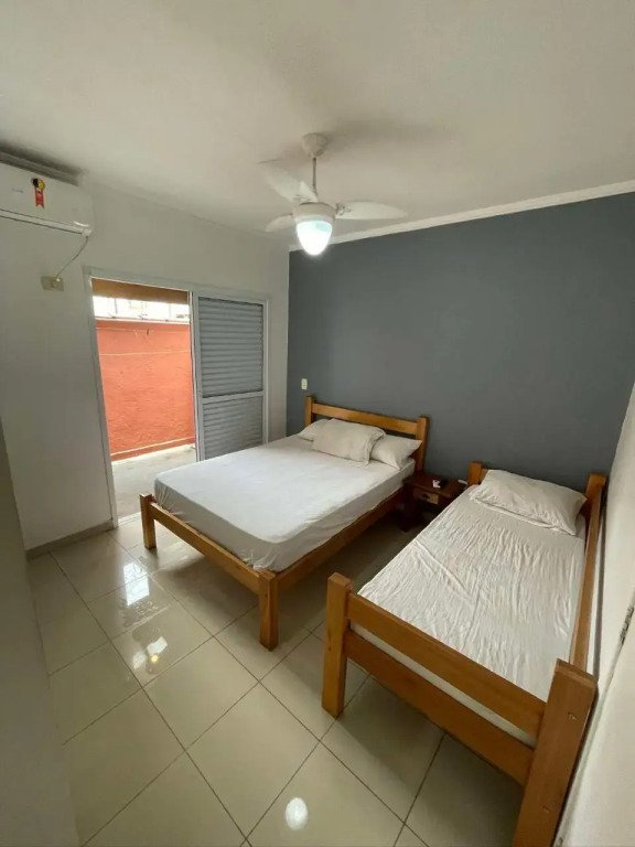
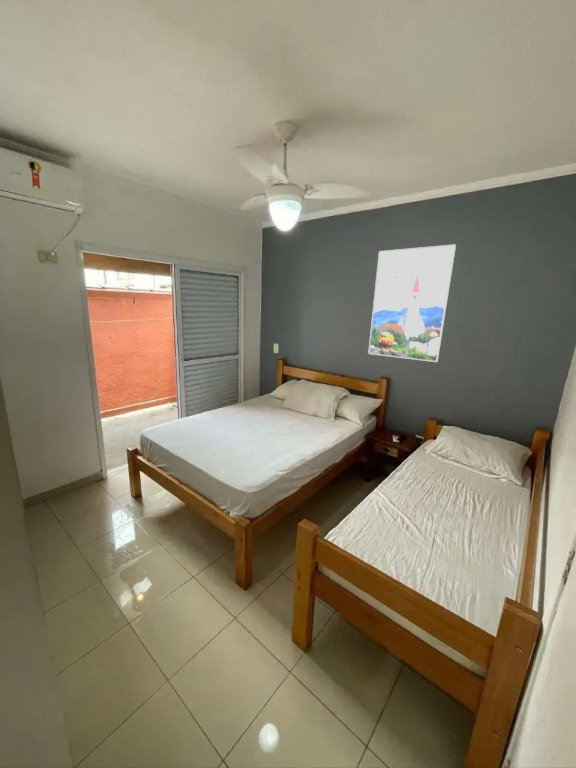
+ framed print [367,243,457,363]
